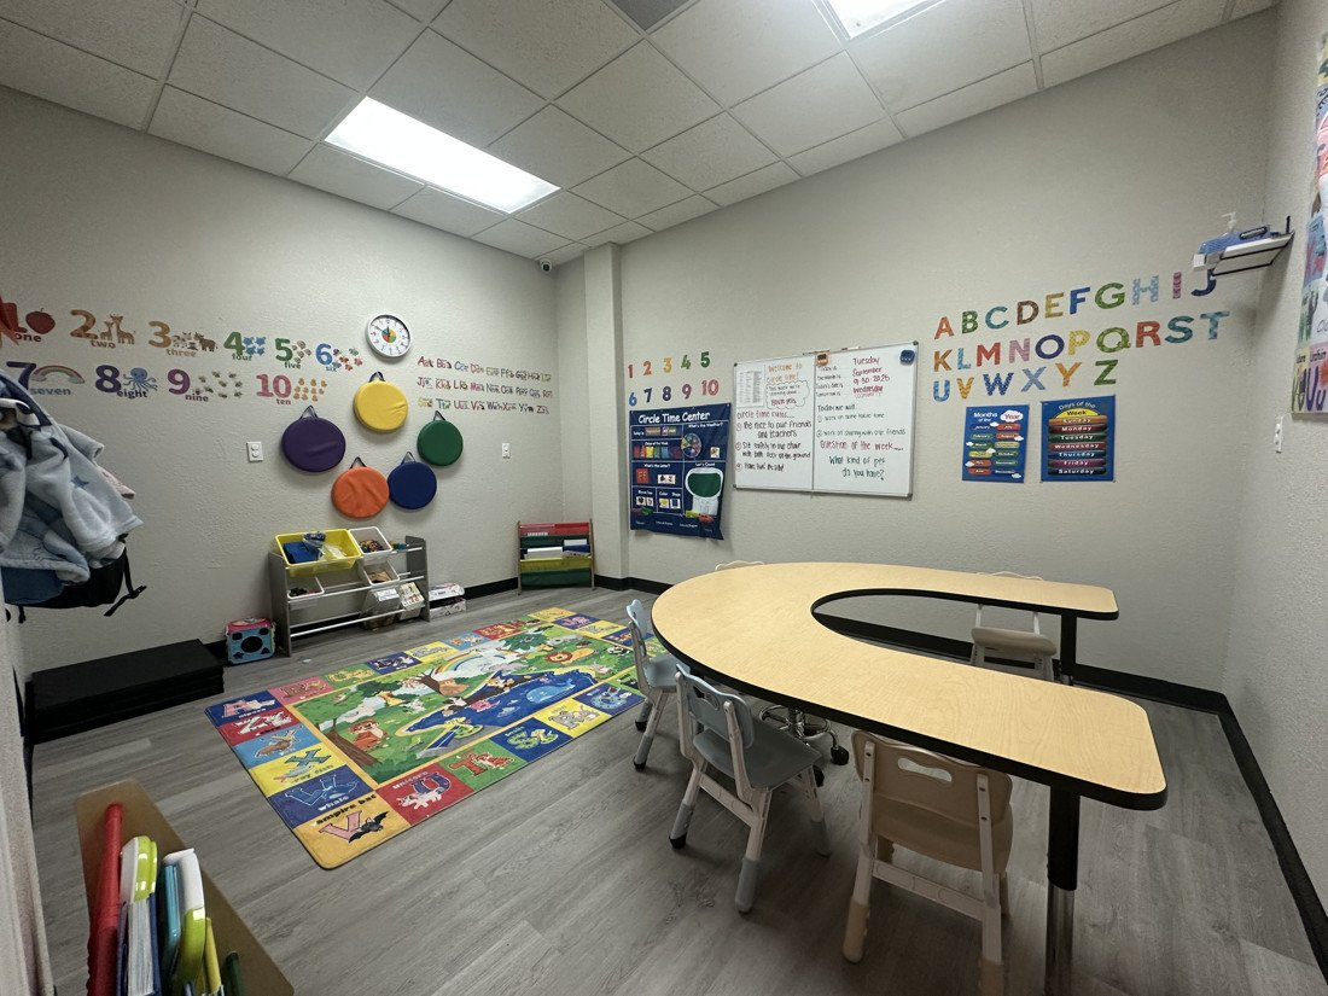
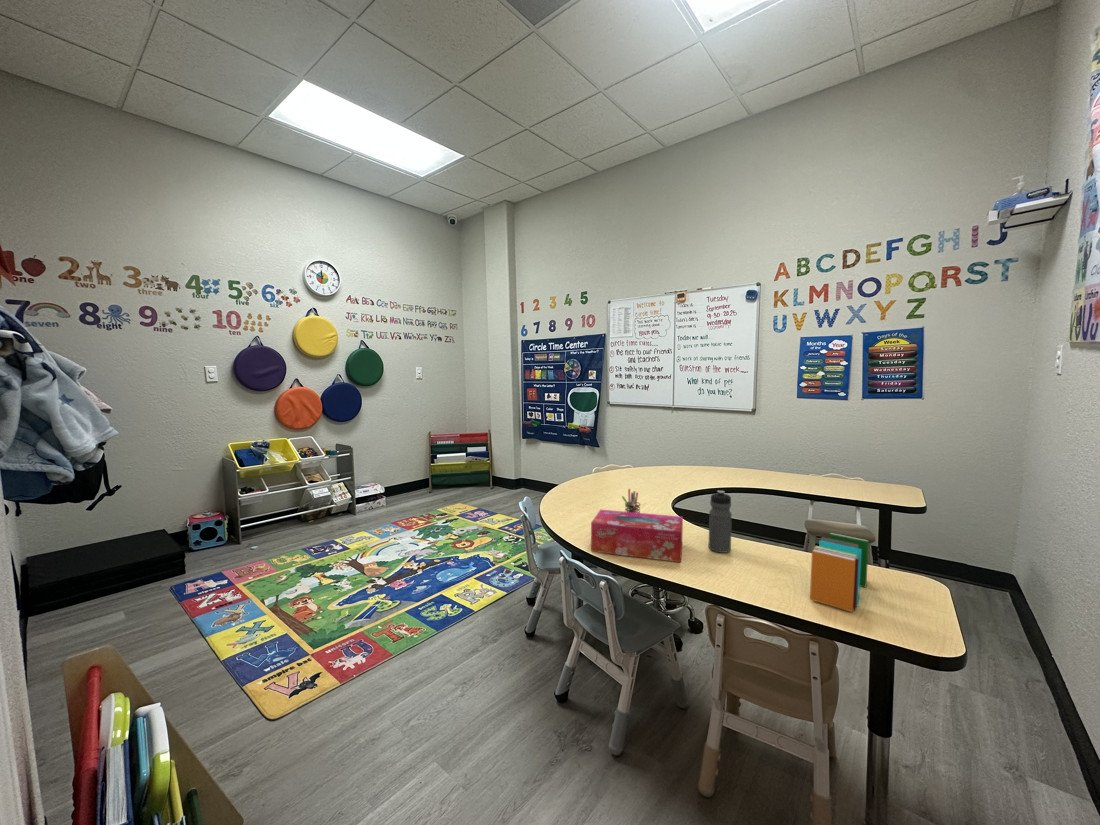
+ book [809,531,870,613]
+ pen holder [621,488,641,513]
+ water bottle [708,490,733,554]
+ tissue box [590,508,684,563]
